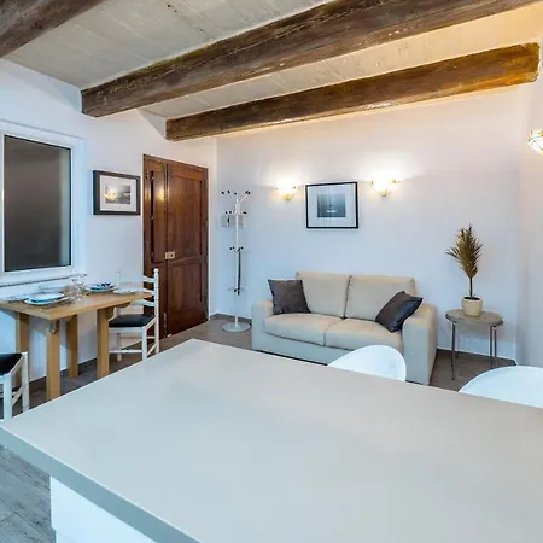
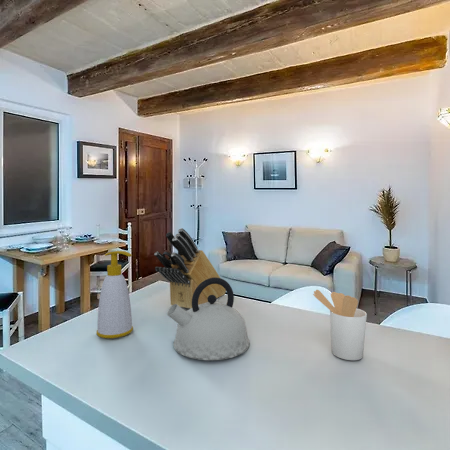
+ utensil holder [312,289,368,361]
+ knife block [153,227,227,309]
+ soap bottle [95,250,134,339]
+ kettle [166,277,251,361]
